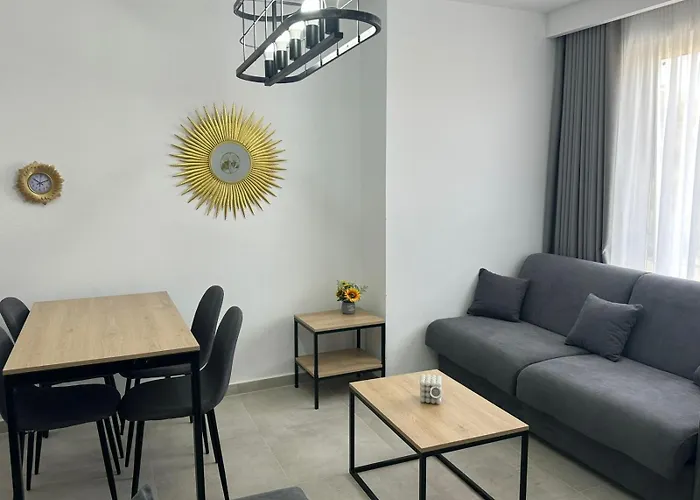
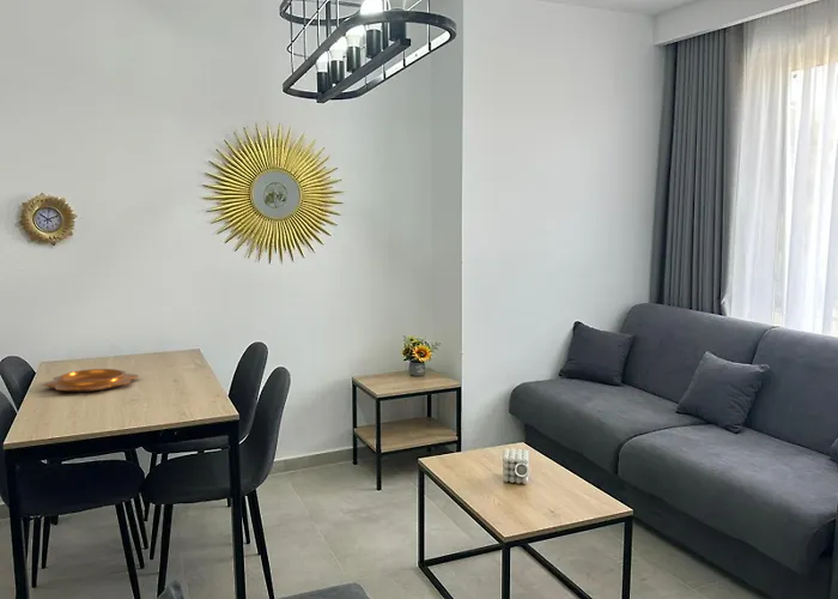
+ decorative bowl [42,368,140,393]
